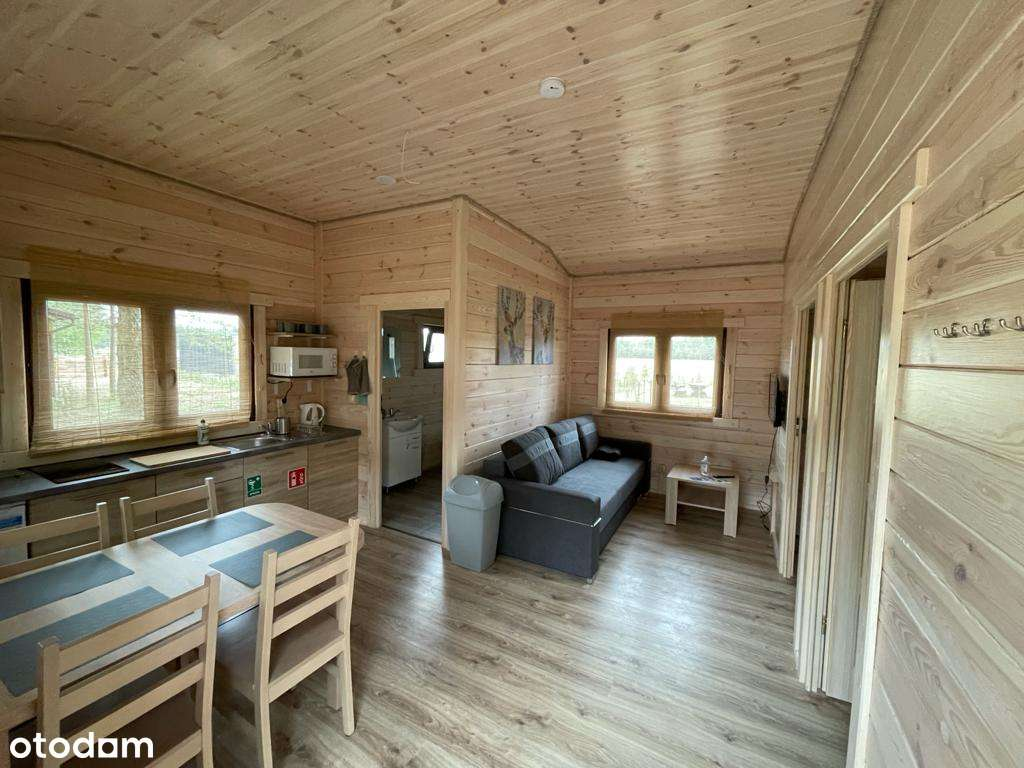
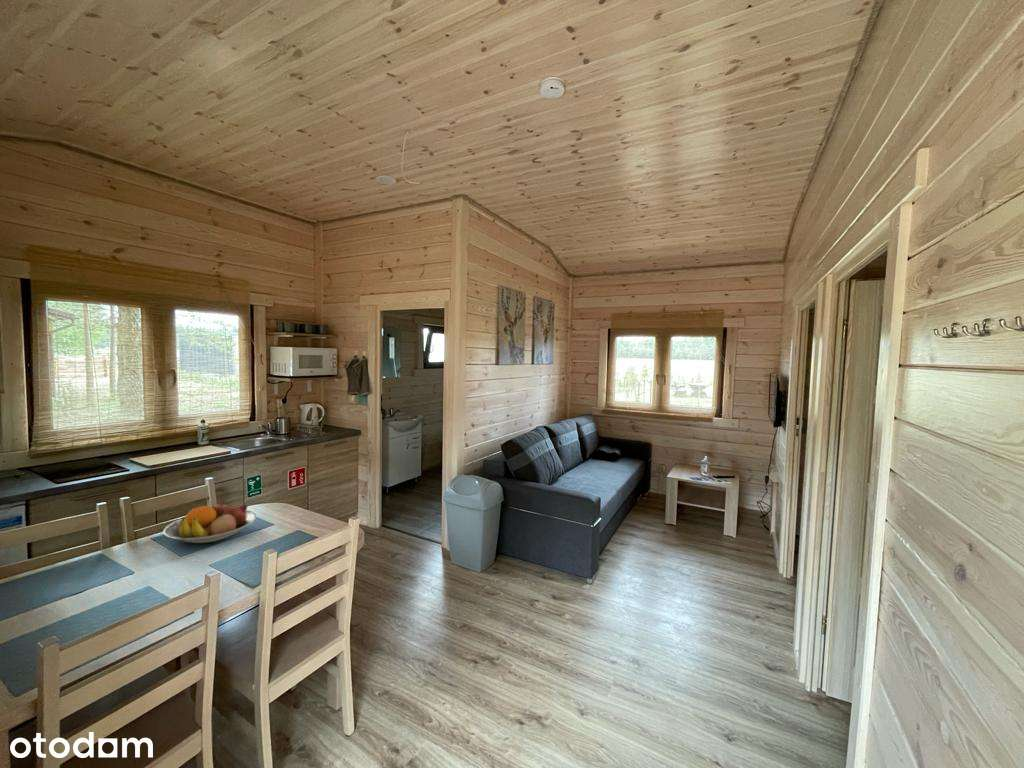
+ fruit bowl [162,500,257,544]
